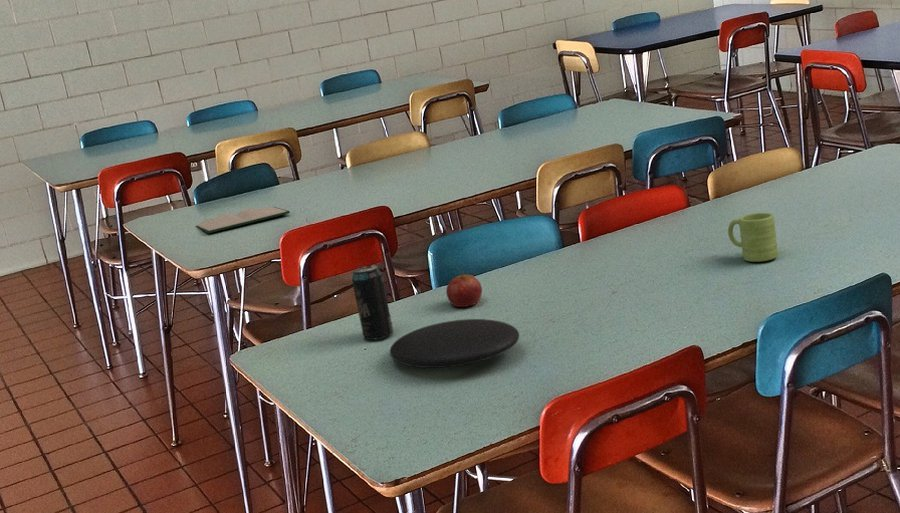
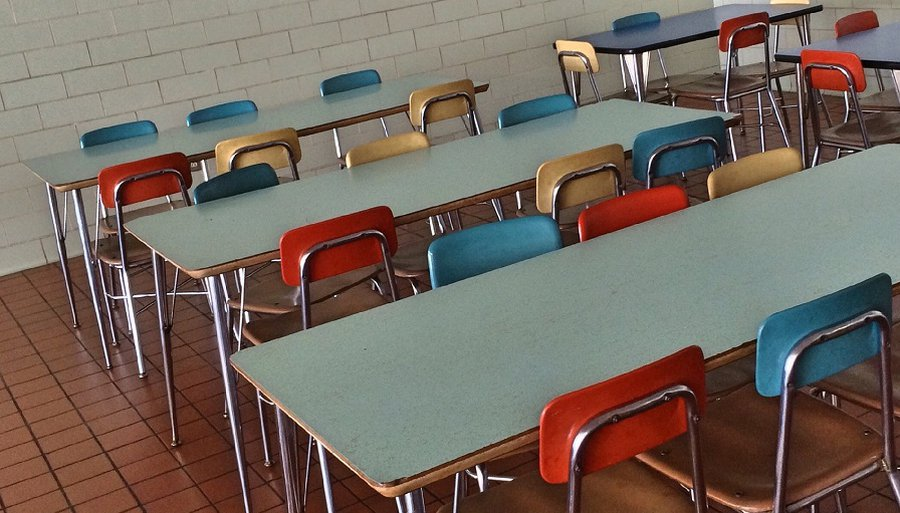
- hardback book [195,206,291,234]
- apple [445,271,483,308]
- mug [727,212,779,263]
- beverage can [351,264,395,341]
- plate [389,318,520,369]
